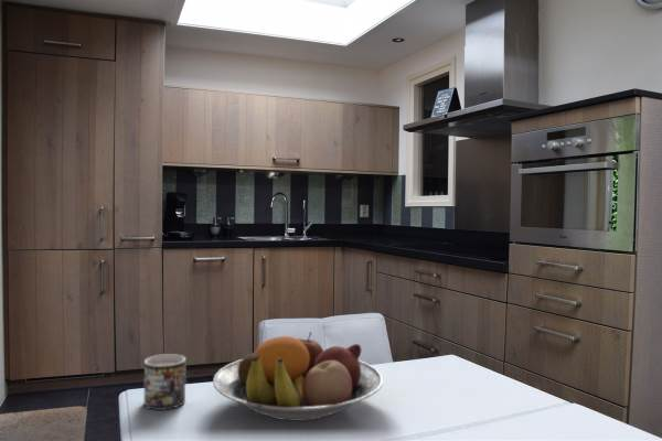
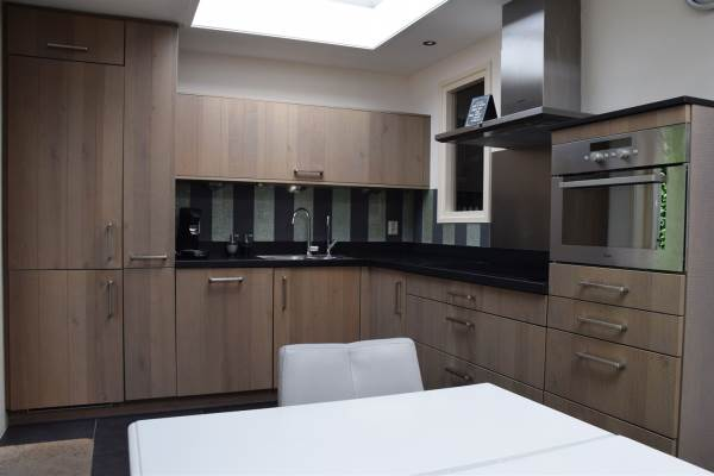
- mug [143,353,186,411]
- fruit bowl [212,331,384,422]
